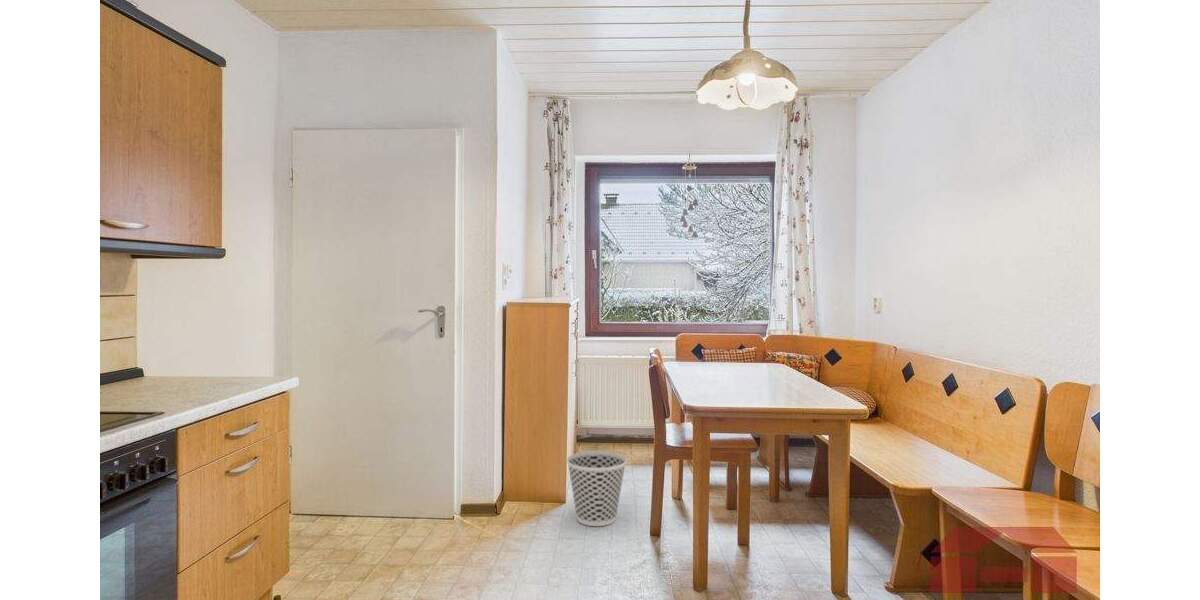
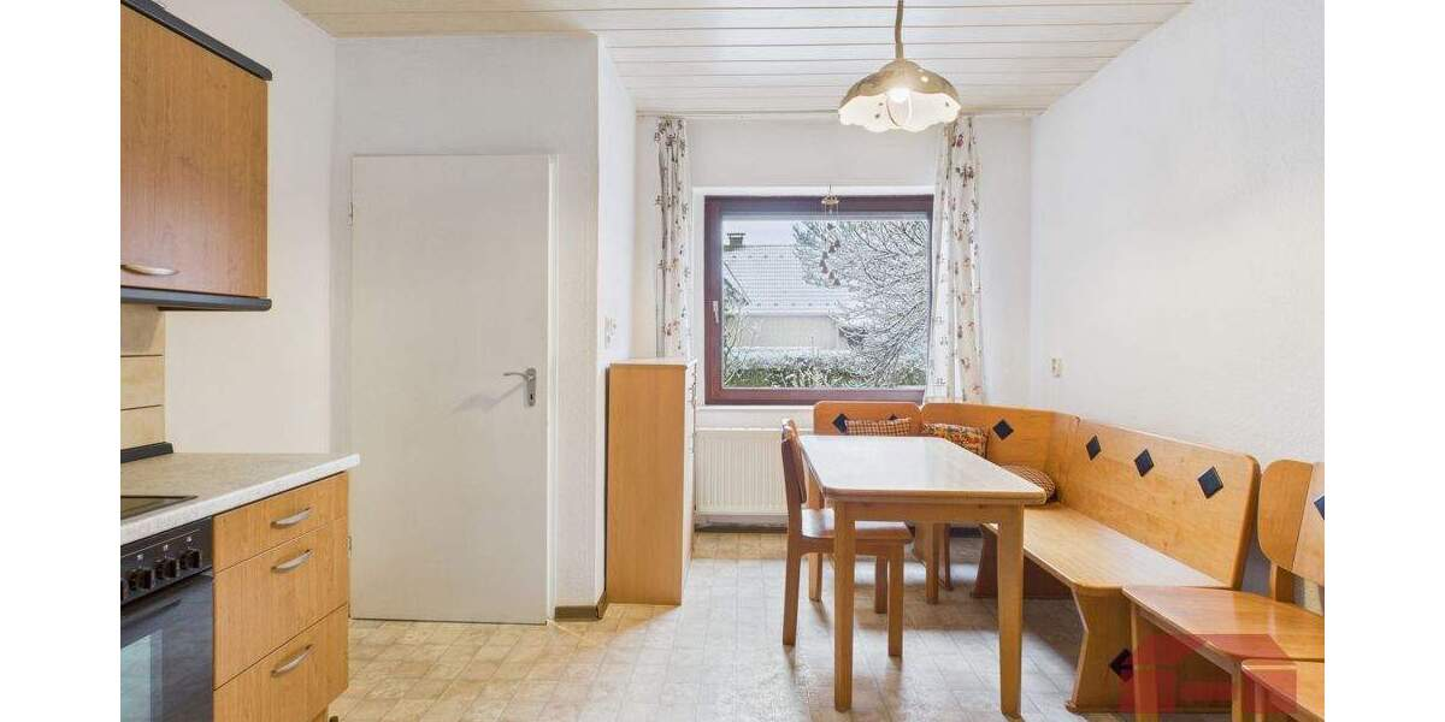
- wastebasket [566,450,628,527]
